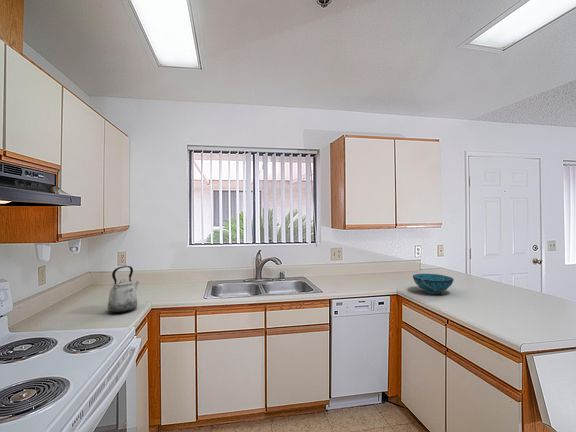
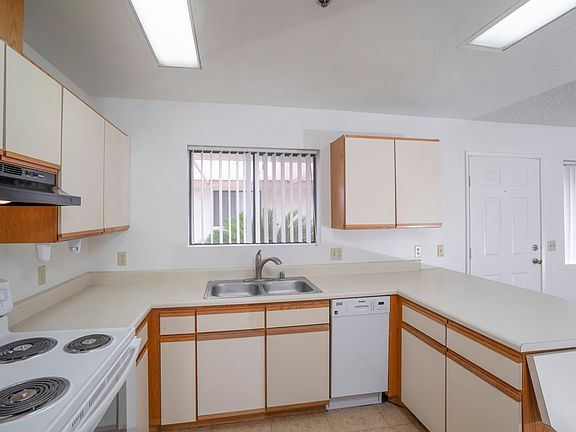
- decorative bowl [412,273,455,294]
- kettle [107,265,140,314]
